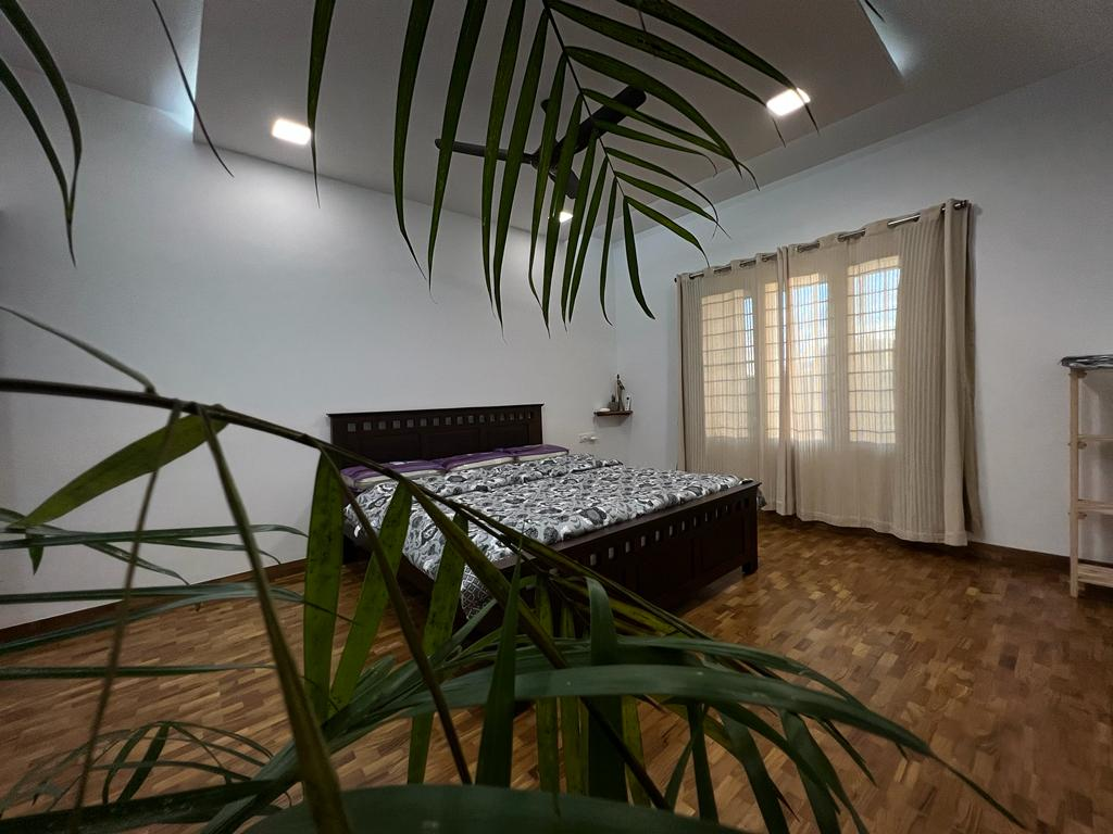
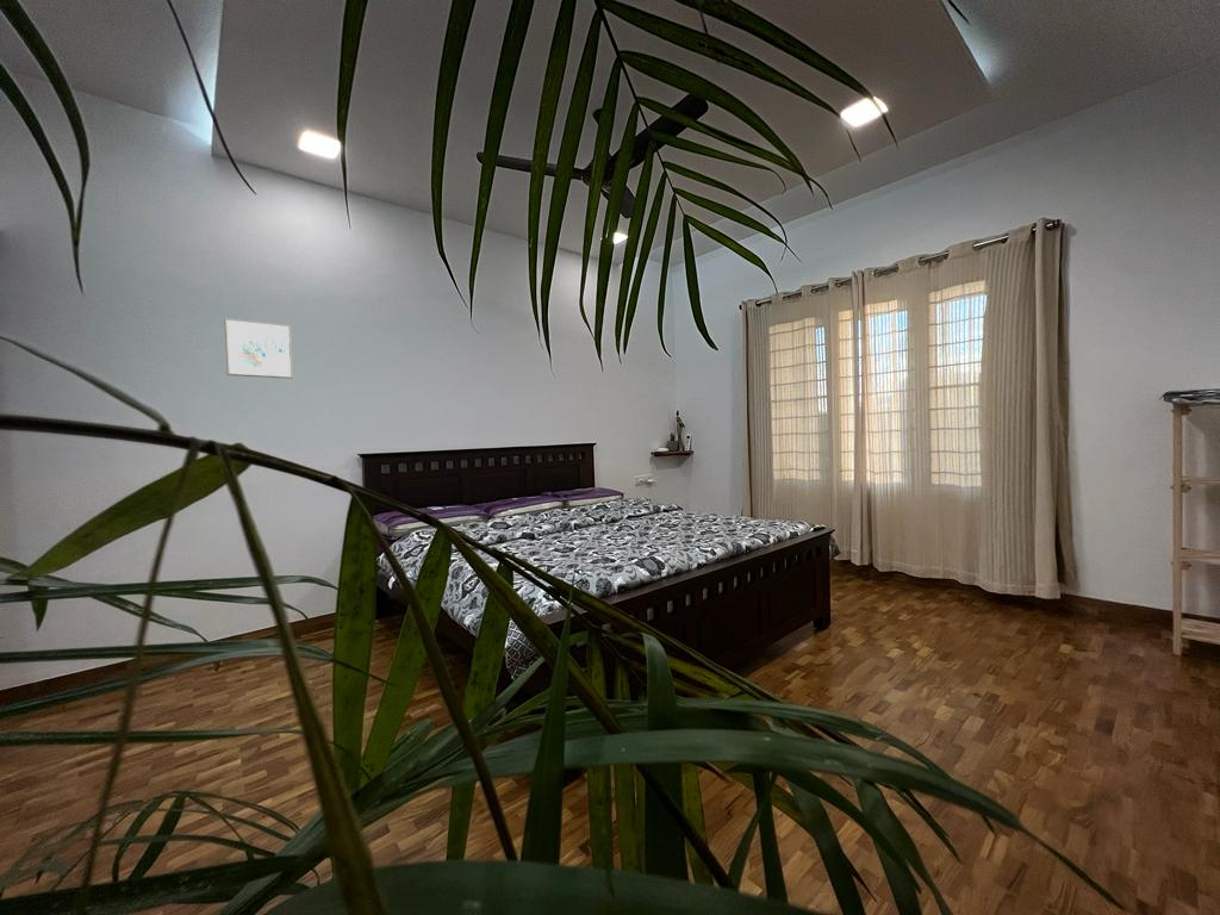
+ wall art [224,317,294,380]
